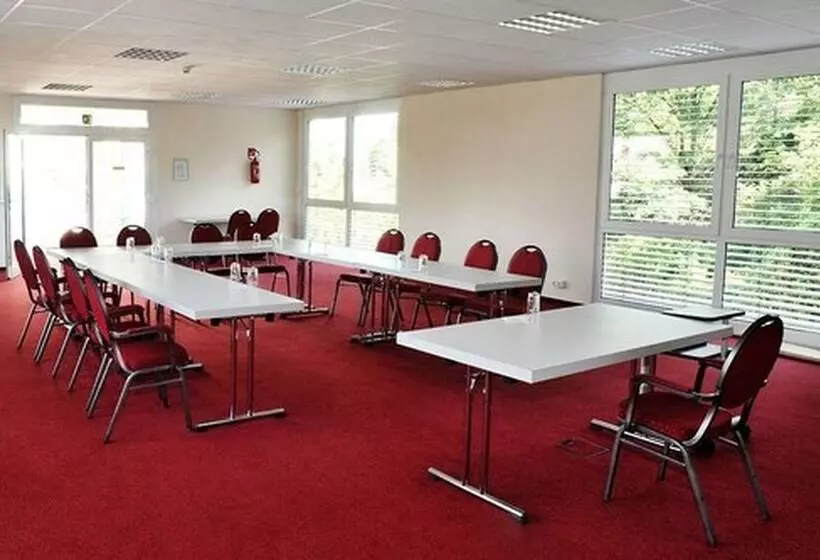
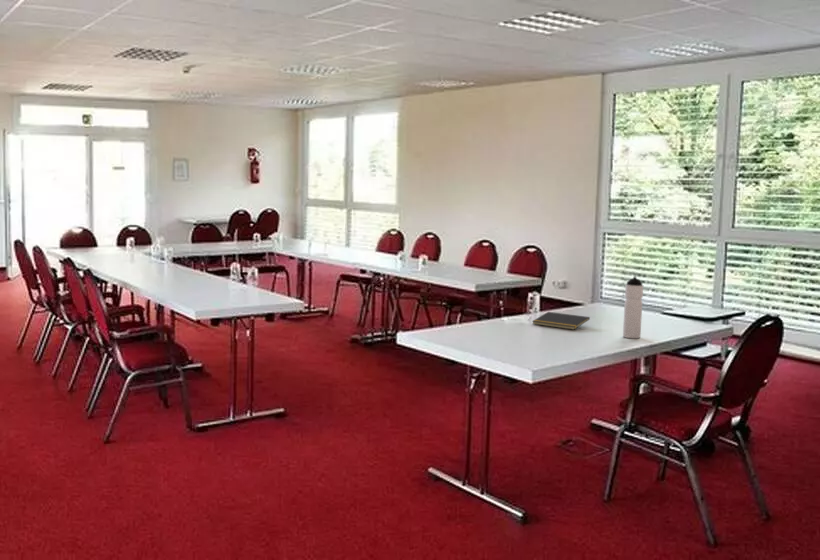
+ notepad [531,311,591,331]
+ water bottle [622,276,644,339]
